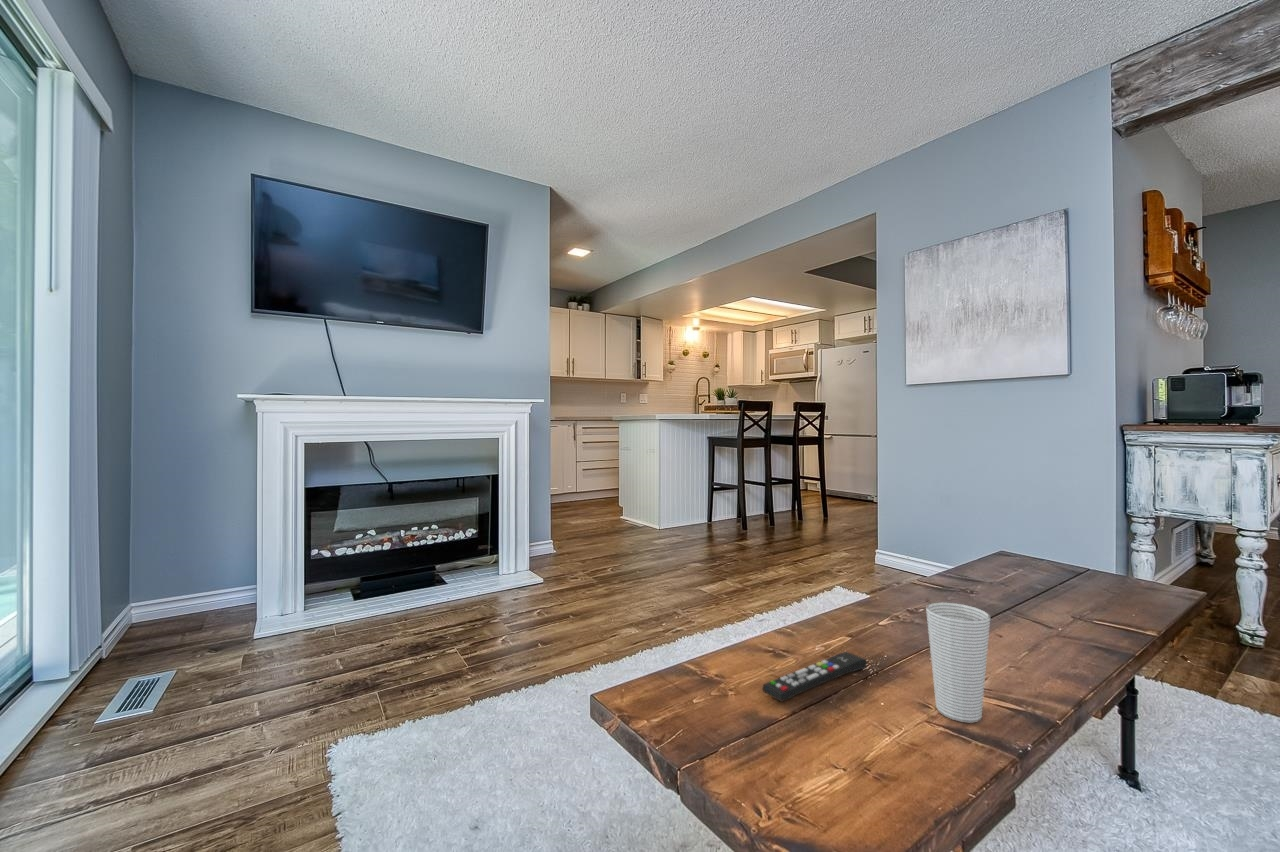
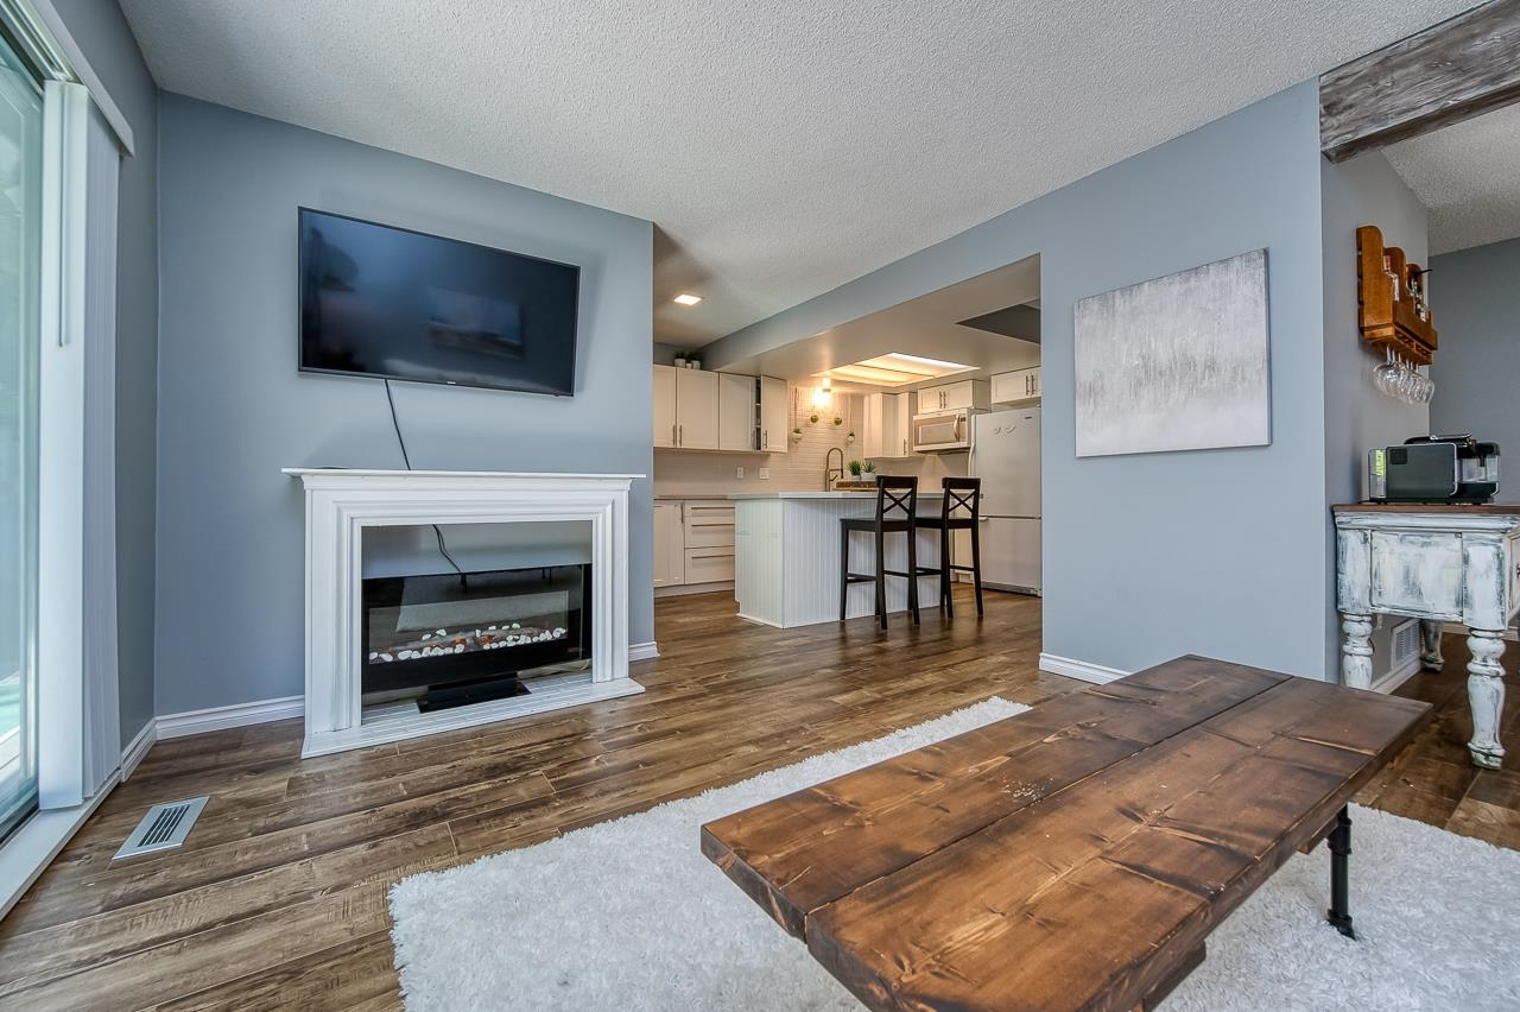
- remote control [761,651,868,703]
- cup [925,601,991,724]
